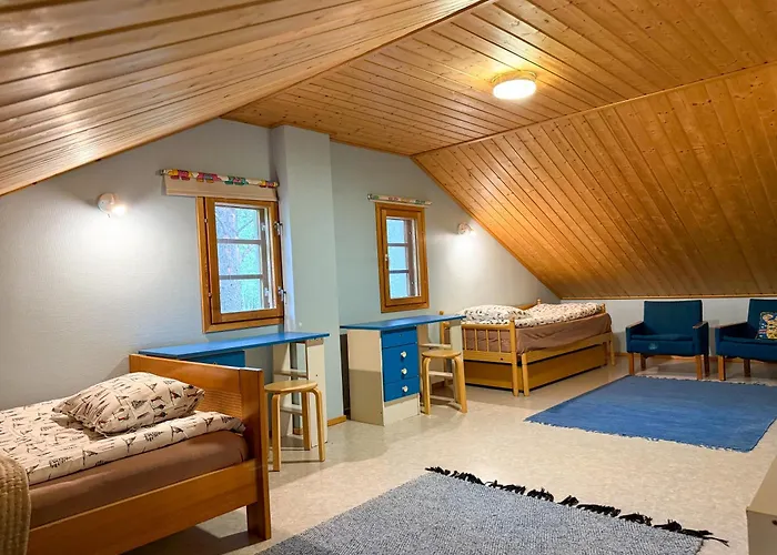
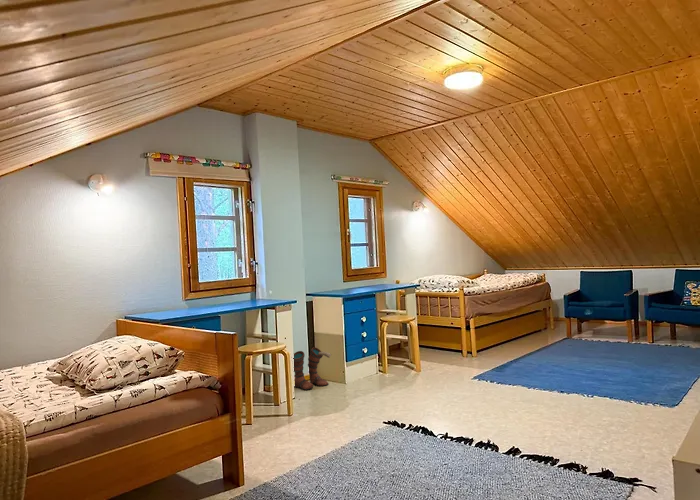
+ boots [293,346,332,391]
